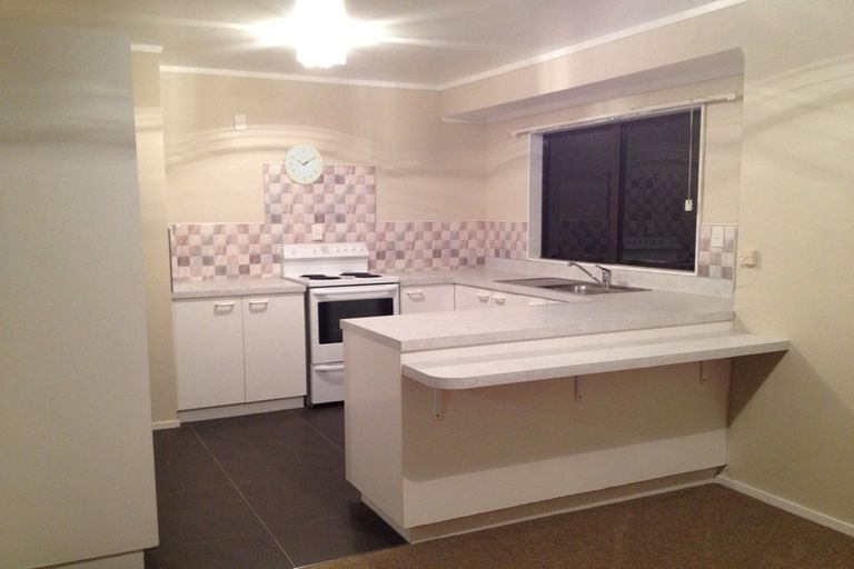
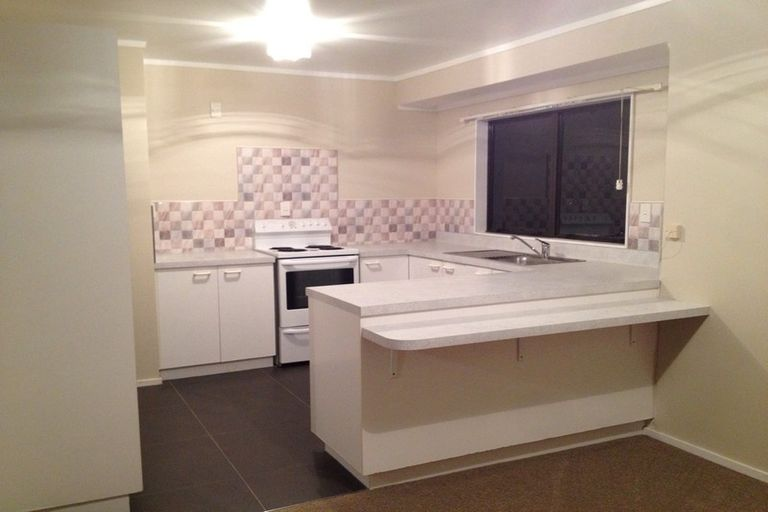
- wall clock [282,143,325,187]
